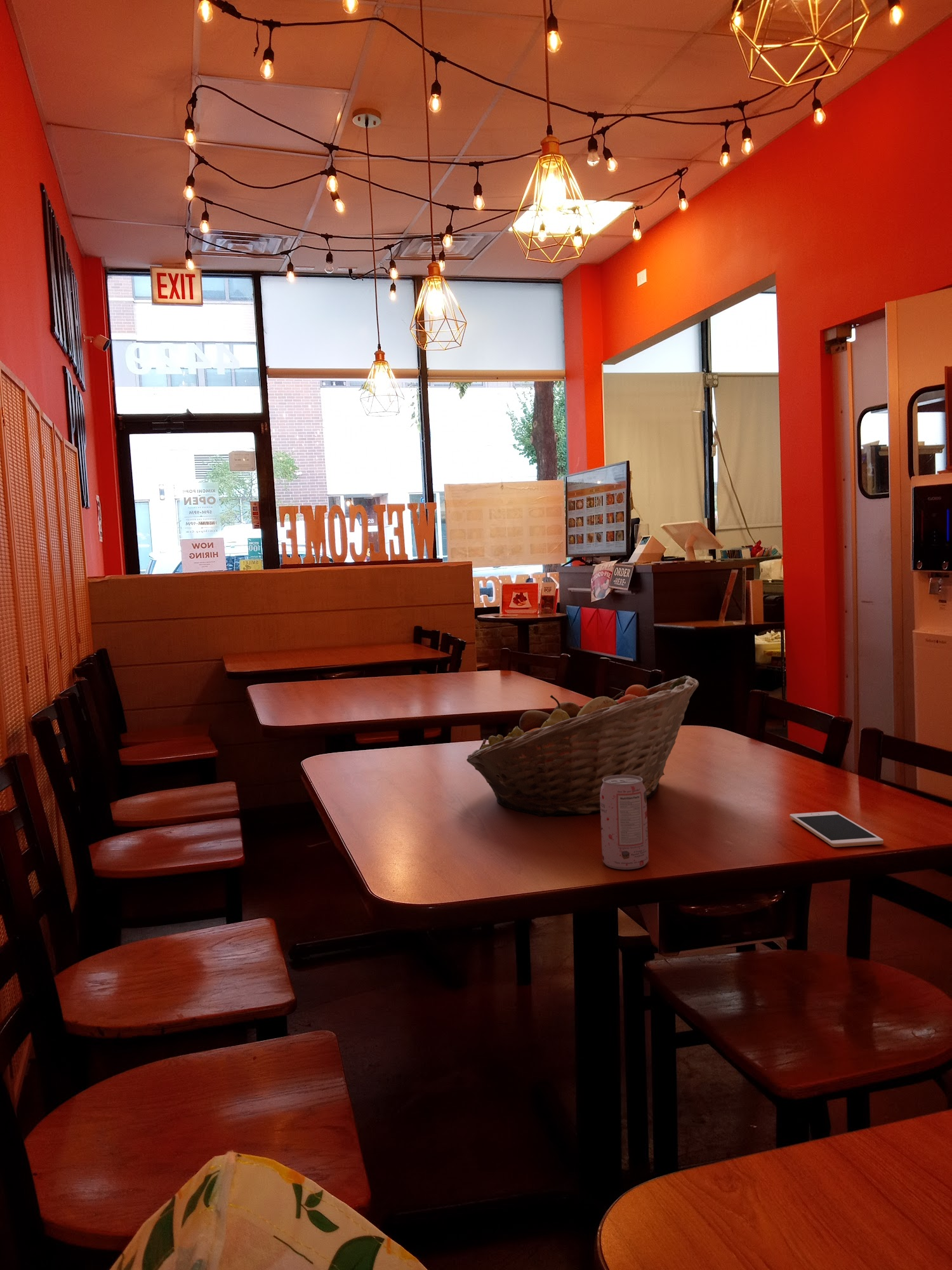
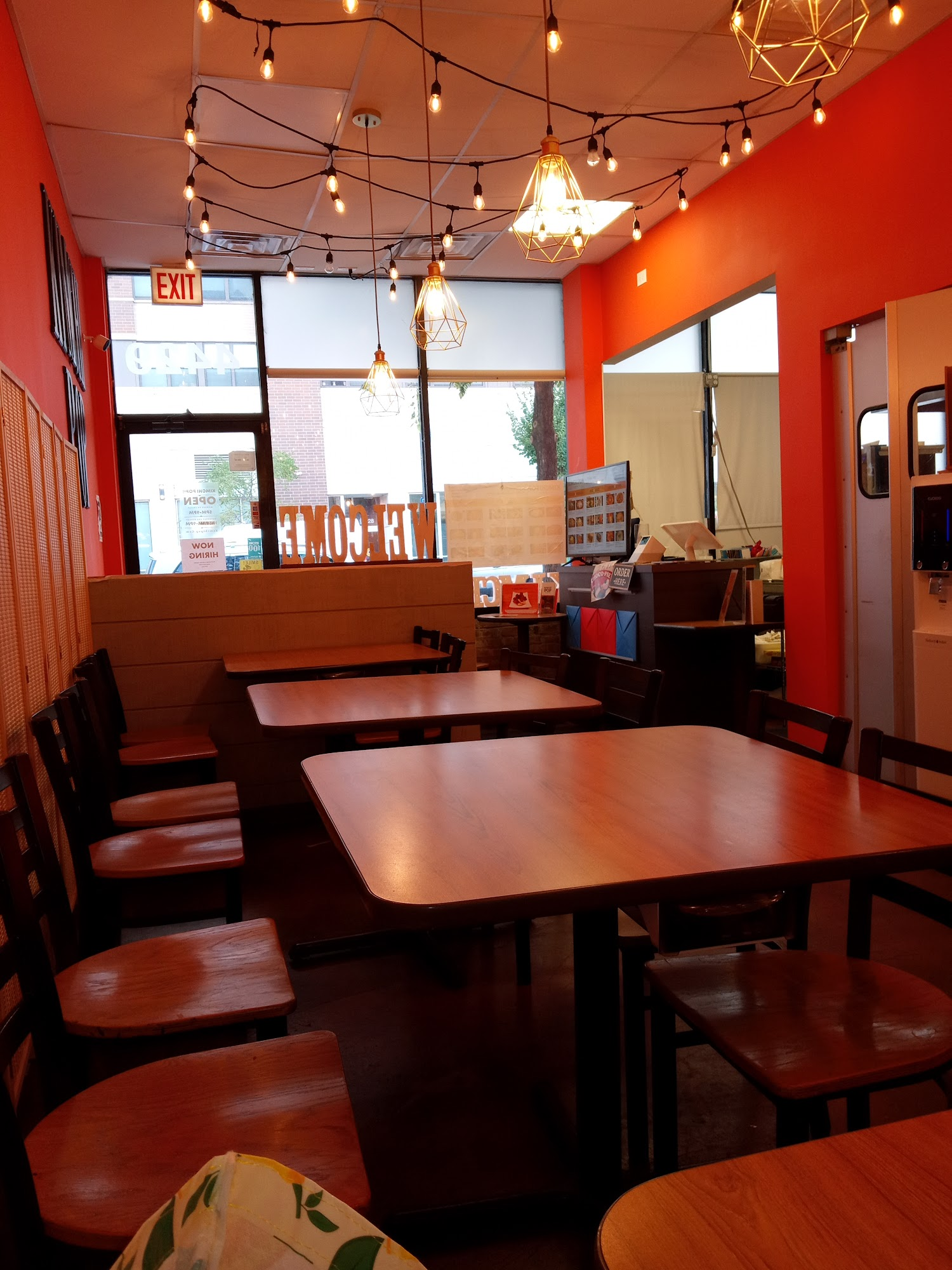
- cell phone [789,811,884,848]
- beverage can [600,775,649,870]
- fruit basket [466,675,699,817]
